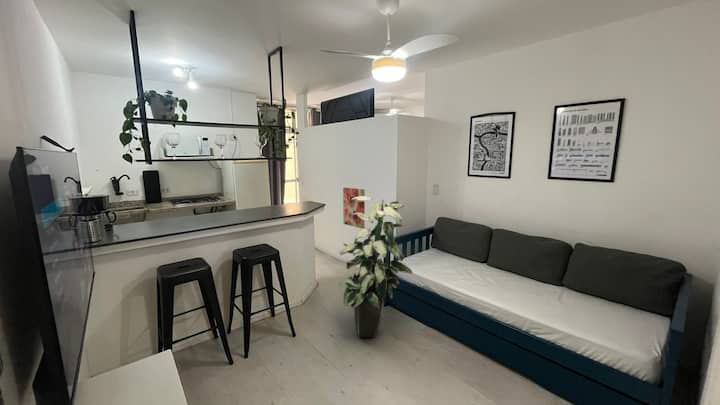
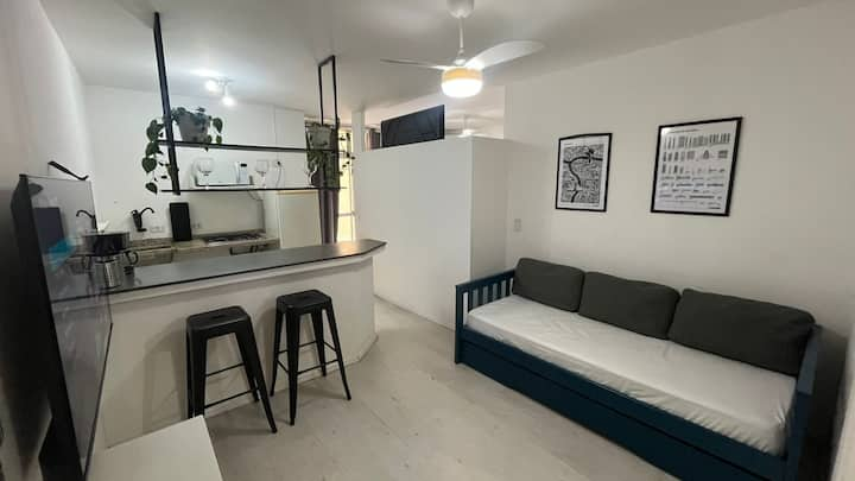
- indoor plant [338,196,413,338]
- wall art [342,187,366,230]
